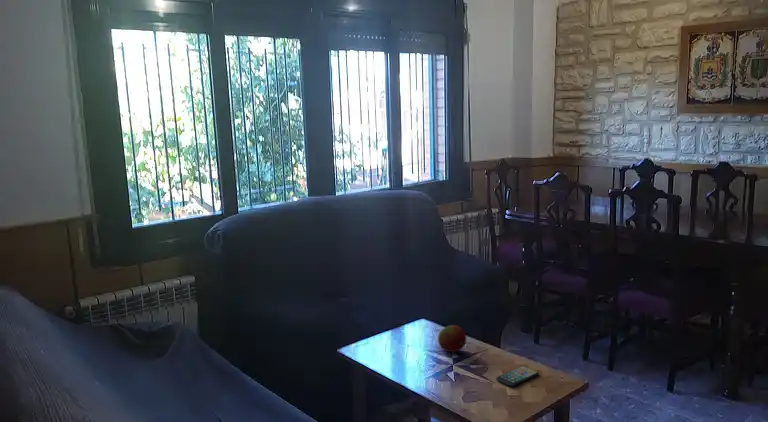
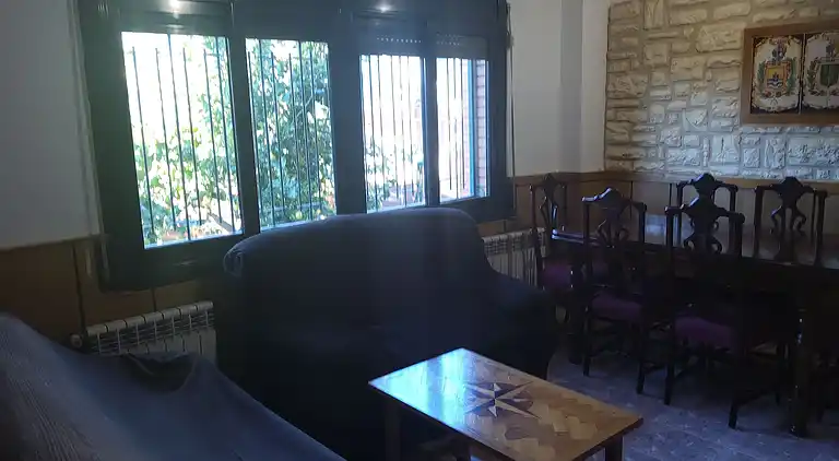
- smartphone [495,365,539,387]
- fruit [437,324,467,353]
